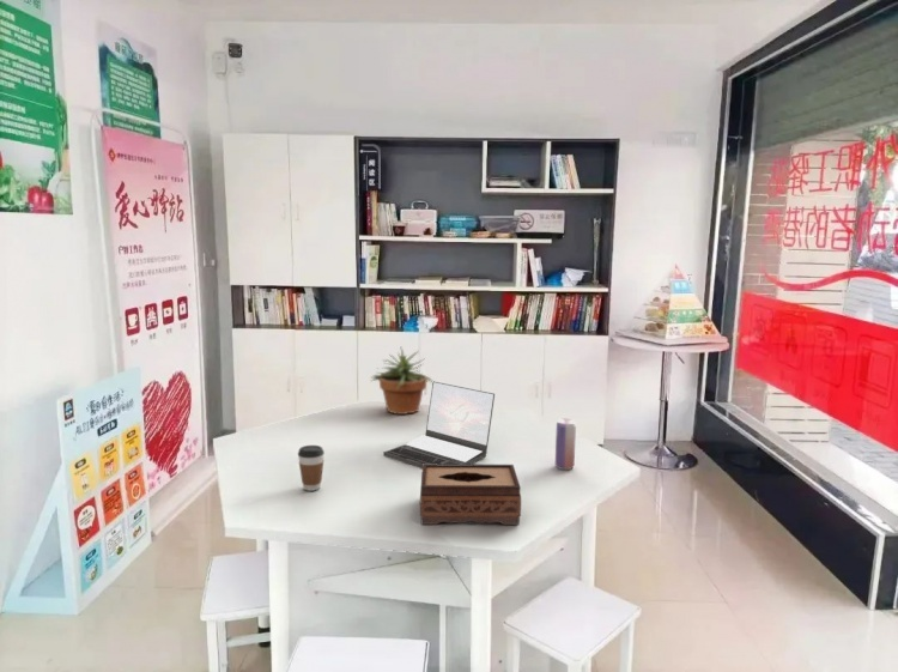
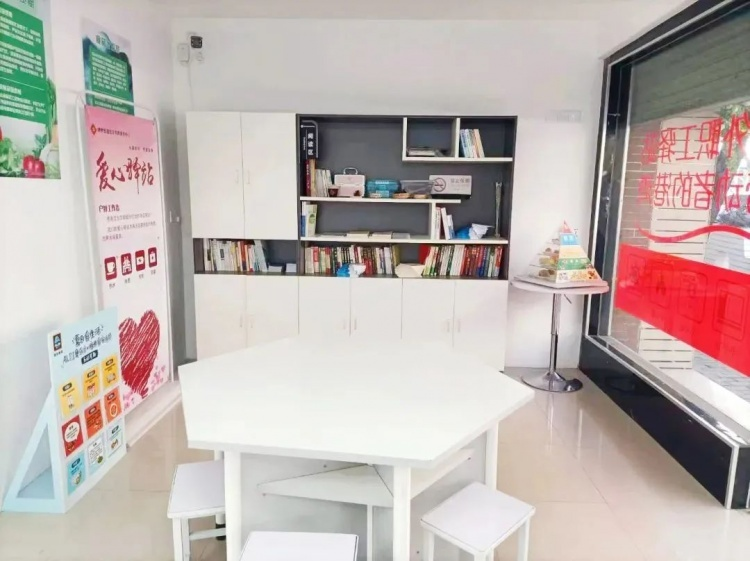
- tissue box [419,464,522,526]
- laptop [382,380,496,468]
- beverage can [554,418,577,471]
- coffee cup [297,444,326,492]
- potted plant [369,346,435,416]
